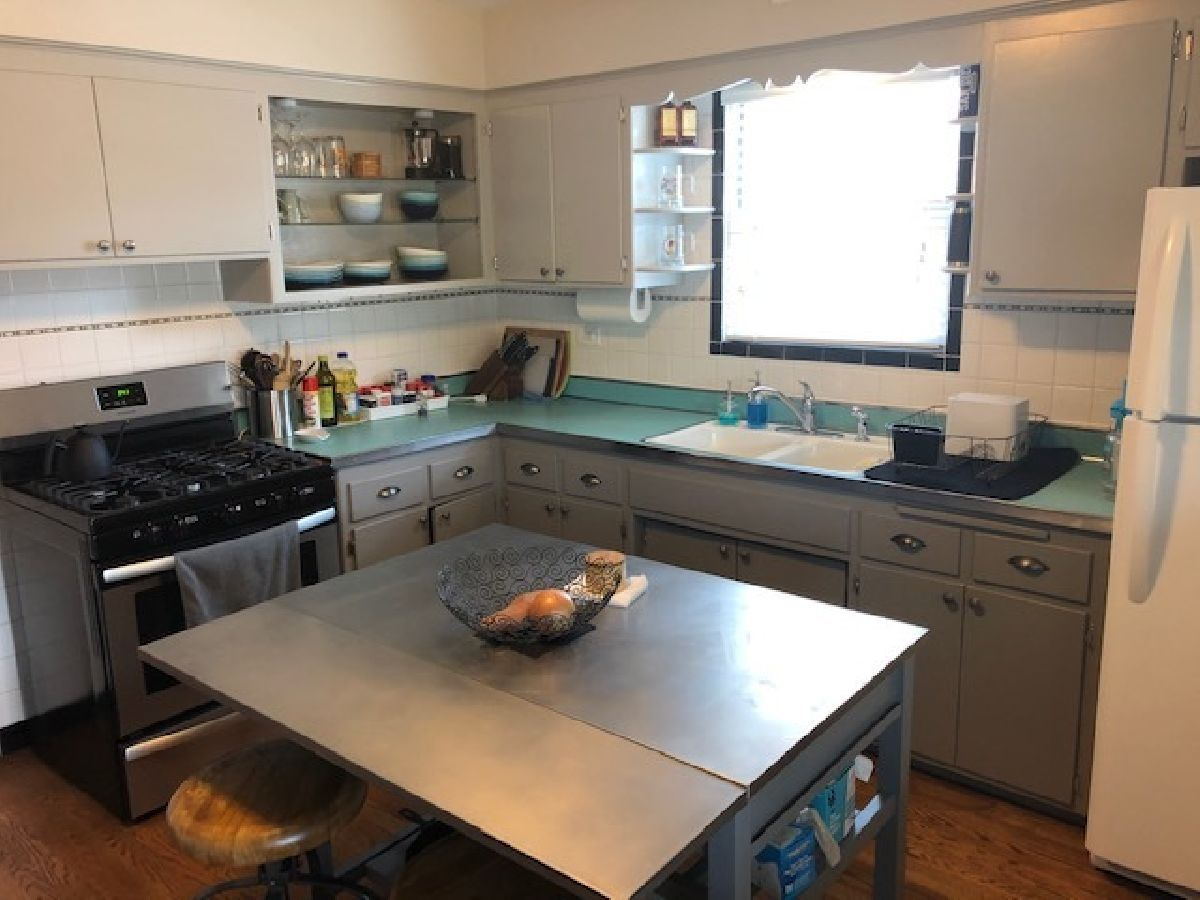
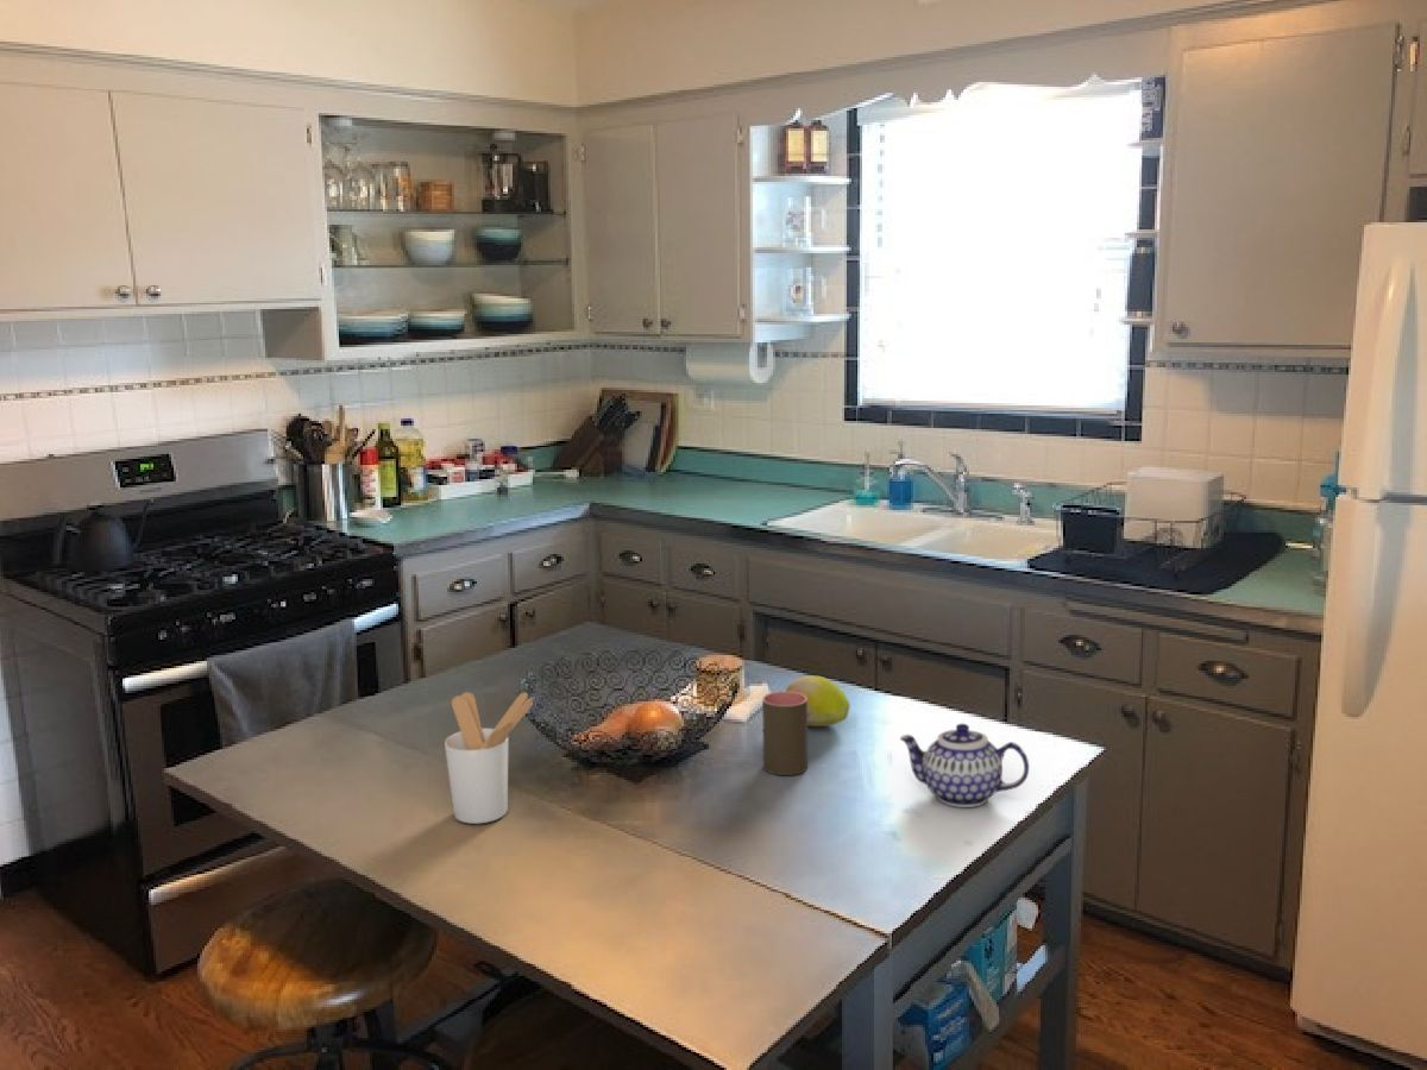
+ fruit [785,674,851,728]
+ cup [761,691,809,776]
+ teapot [899,723,1030,808]
+ utensil holder [444,691,534,825]
